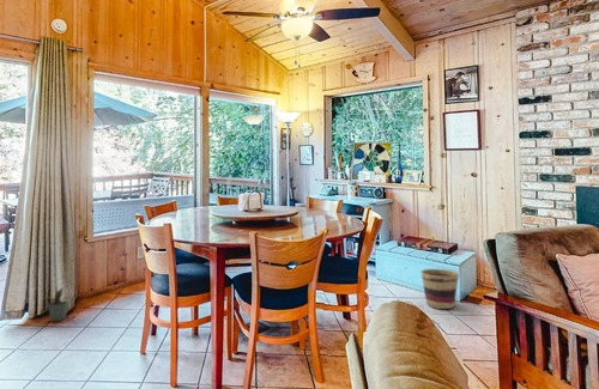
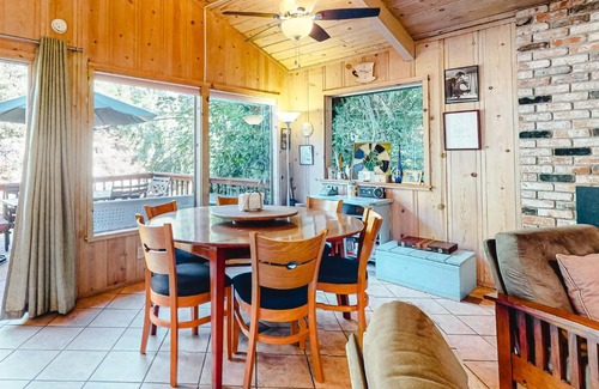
- potted plant [42,287,71,322]
- basket [420,268,460,310]
